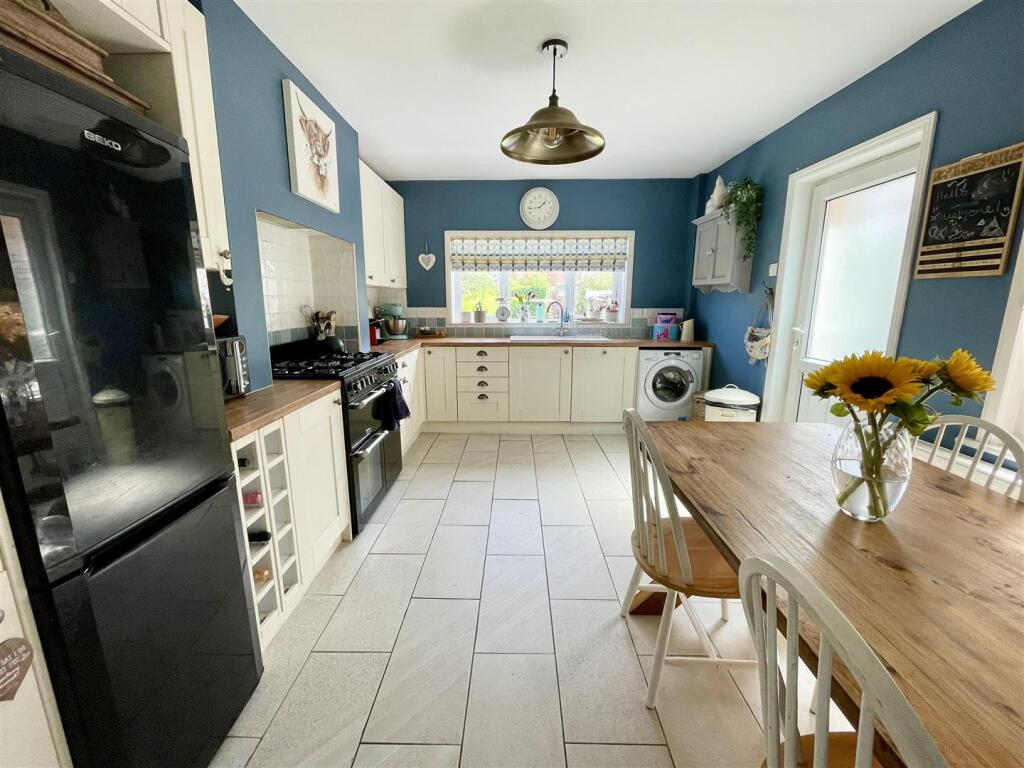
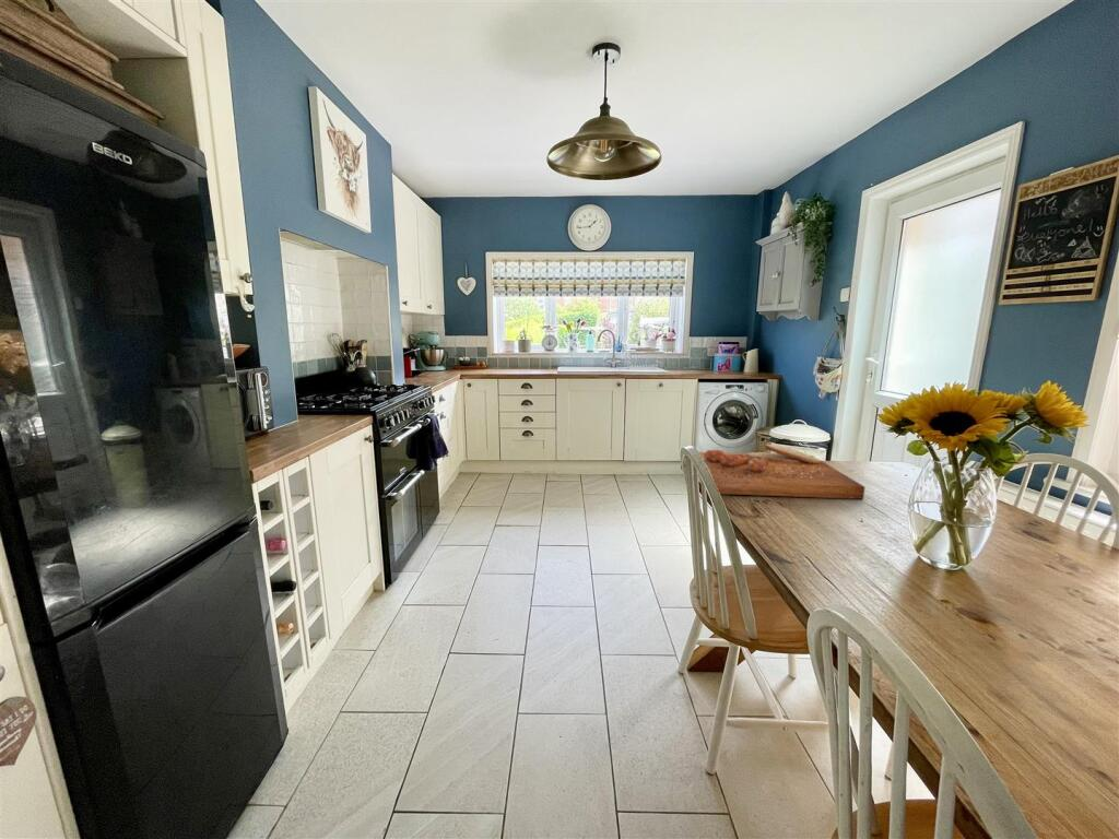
+ cutting board [697,442,865,500]
